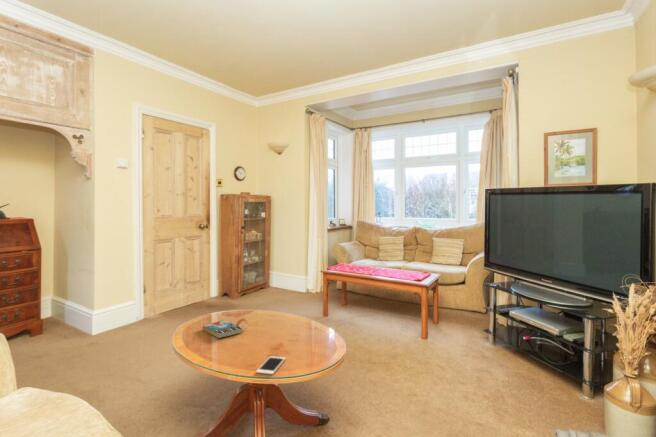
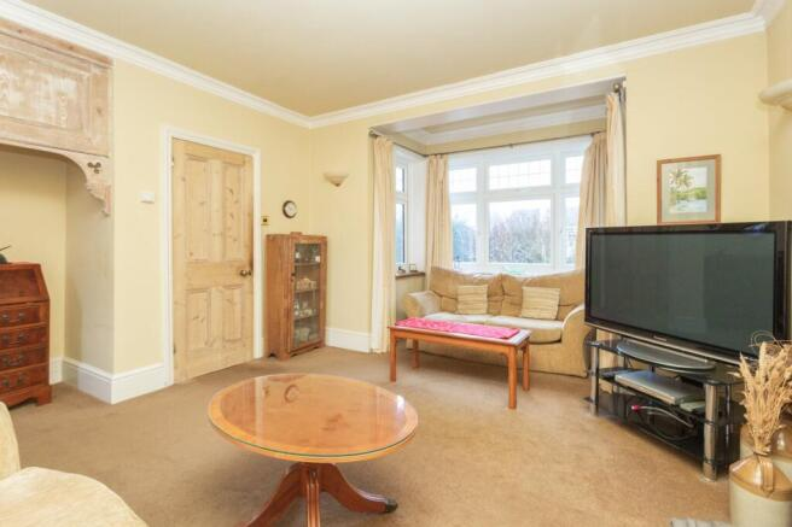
- cell phone [255,355,287,375]
- book [202,320,244,339]
